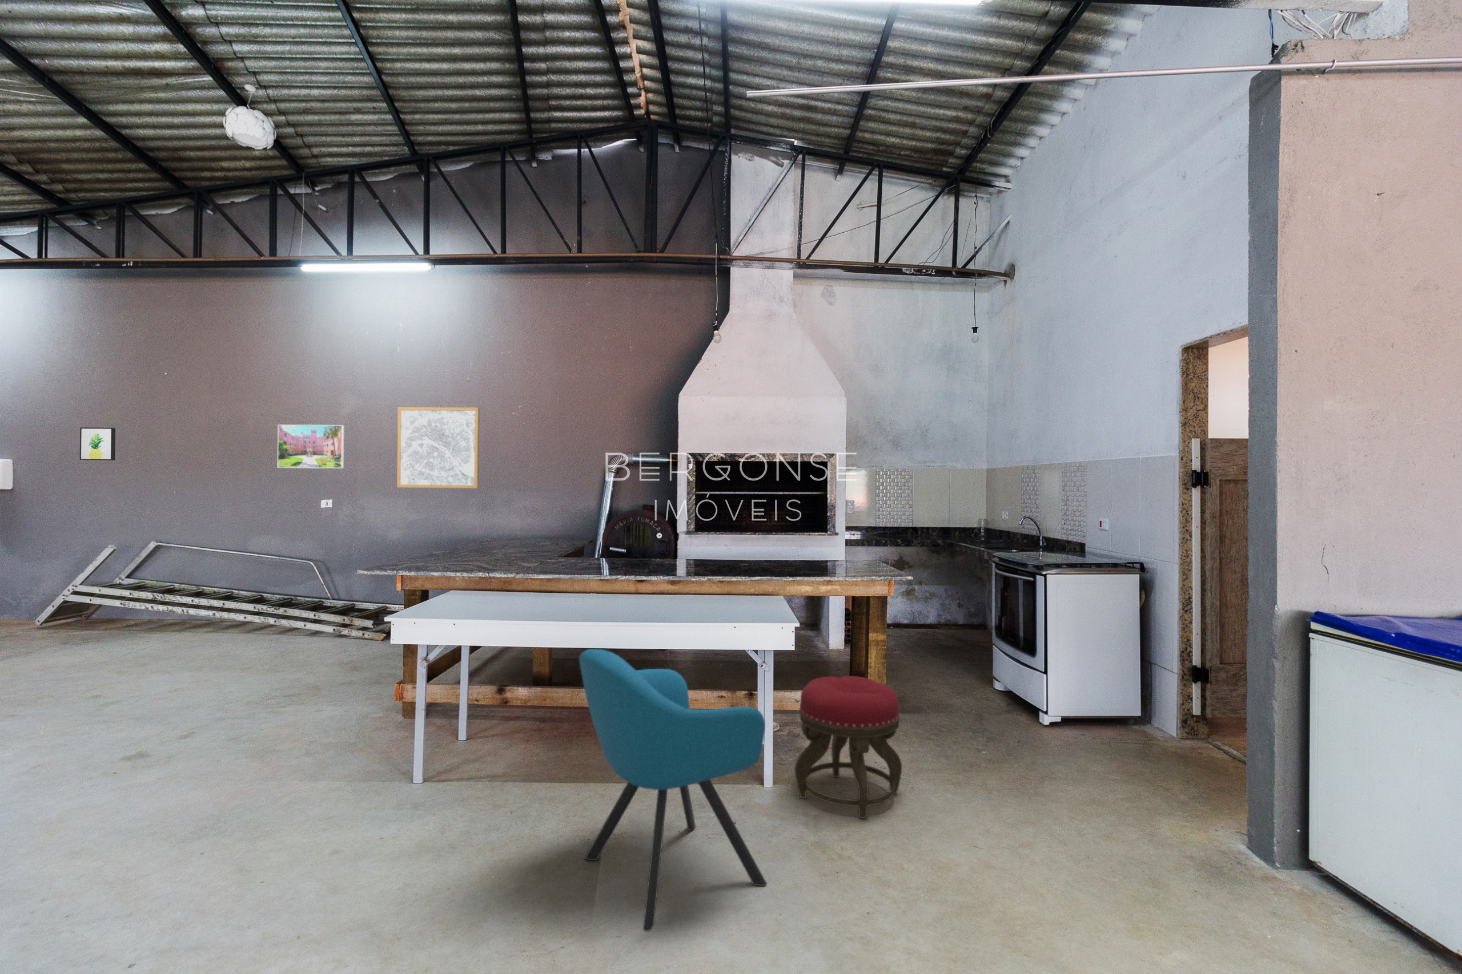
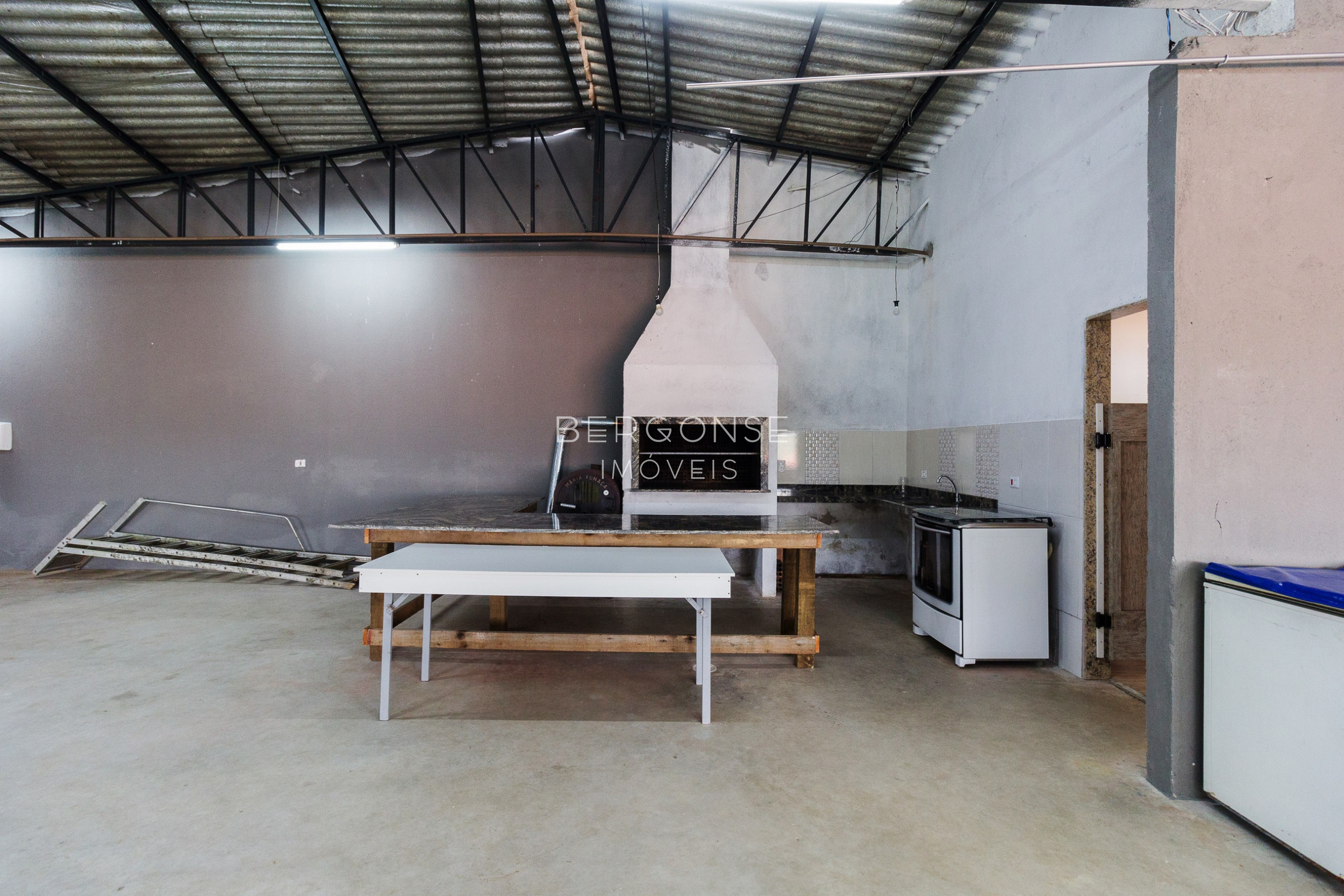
- wall art [79,427,116,461]
- chair [579,648,768,932]
- stool [794,675,903,820]
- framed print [277,424,345,469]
- pendant lamp [223,84,277,150]
- wall art [396,407,481,489]
